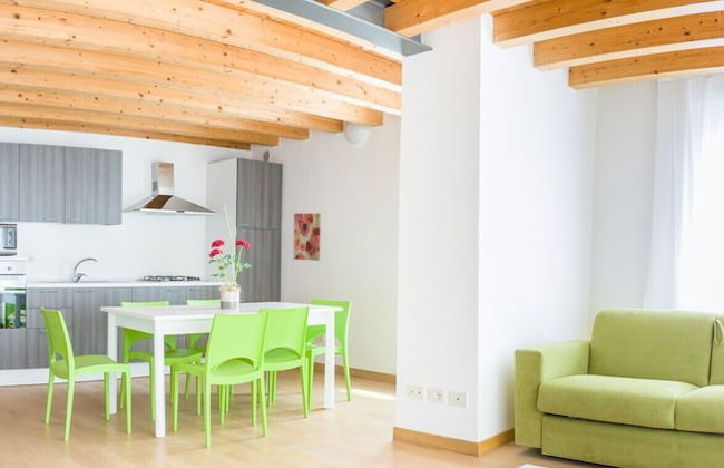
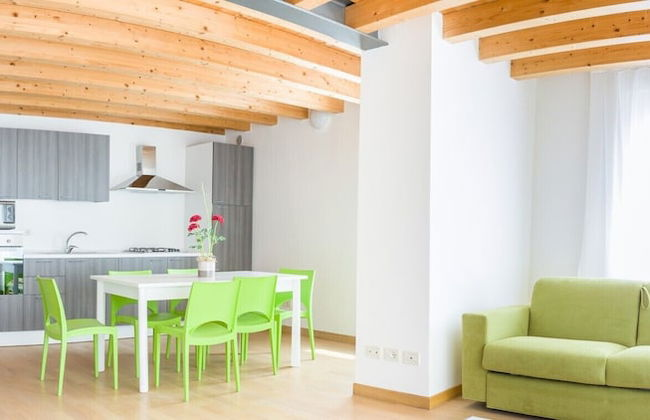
- wall art [293,213,322,262]
